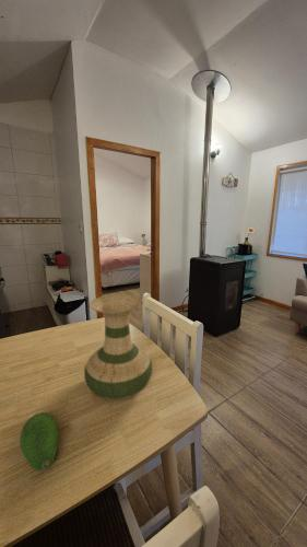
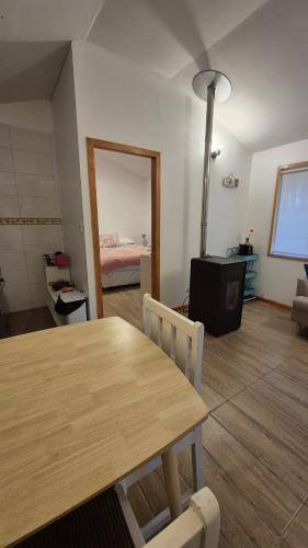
- vase [83,293,153,400]
- fruit [19,411,60,472]
